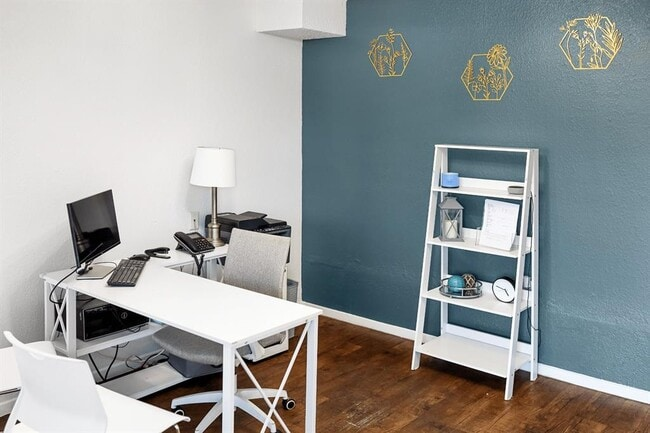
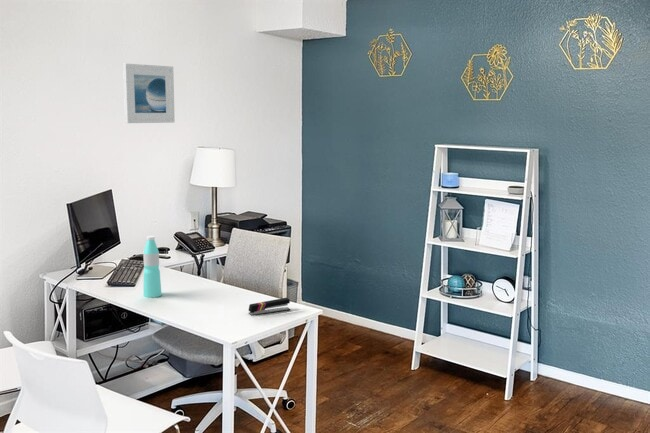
+ stapler [248,297,291,317]
+ water bottle [142,235,163,299]
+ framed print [122,62,176,124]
